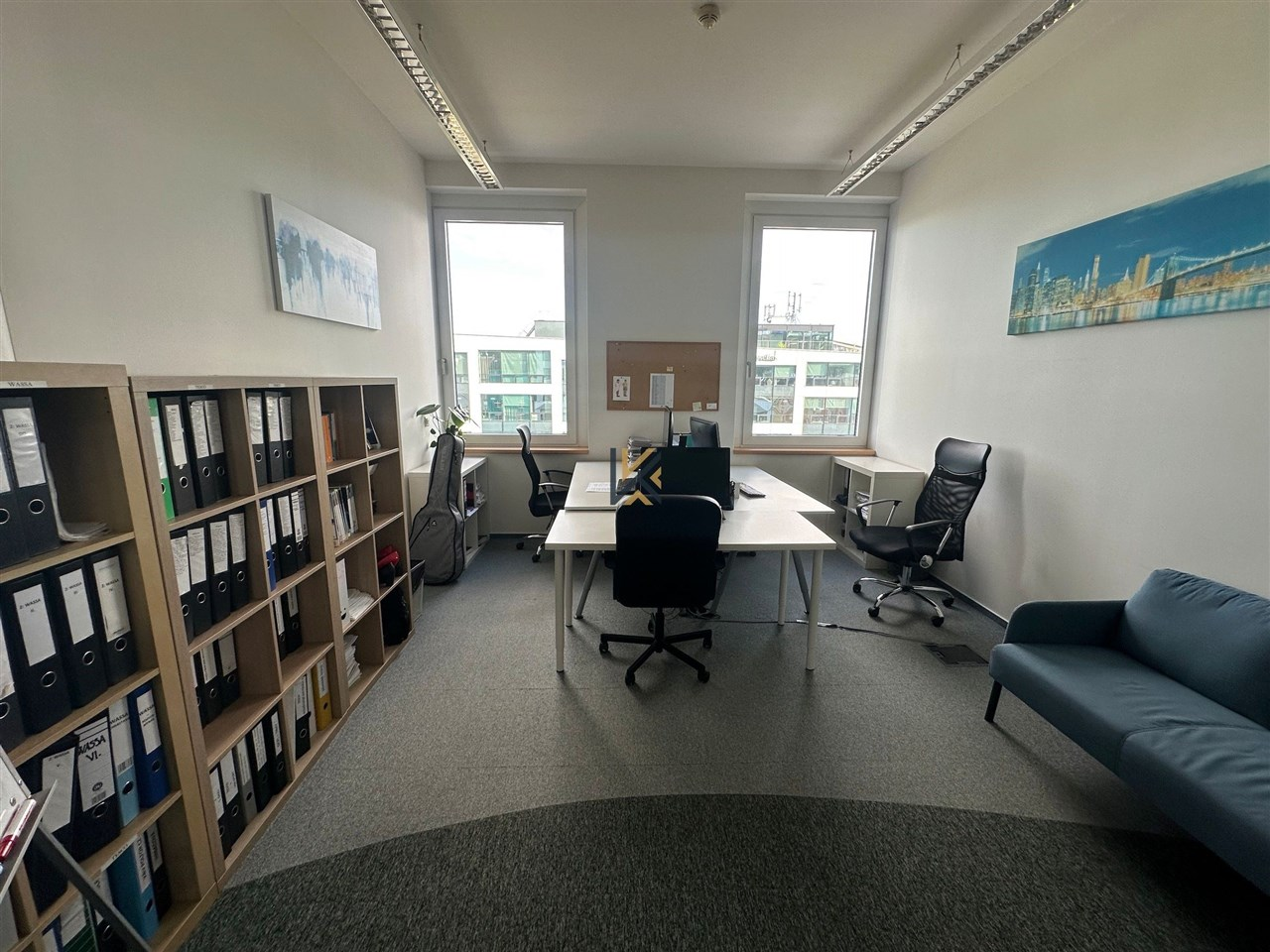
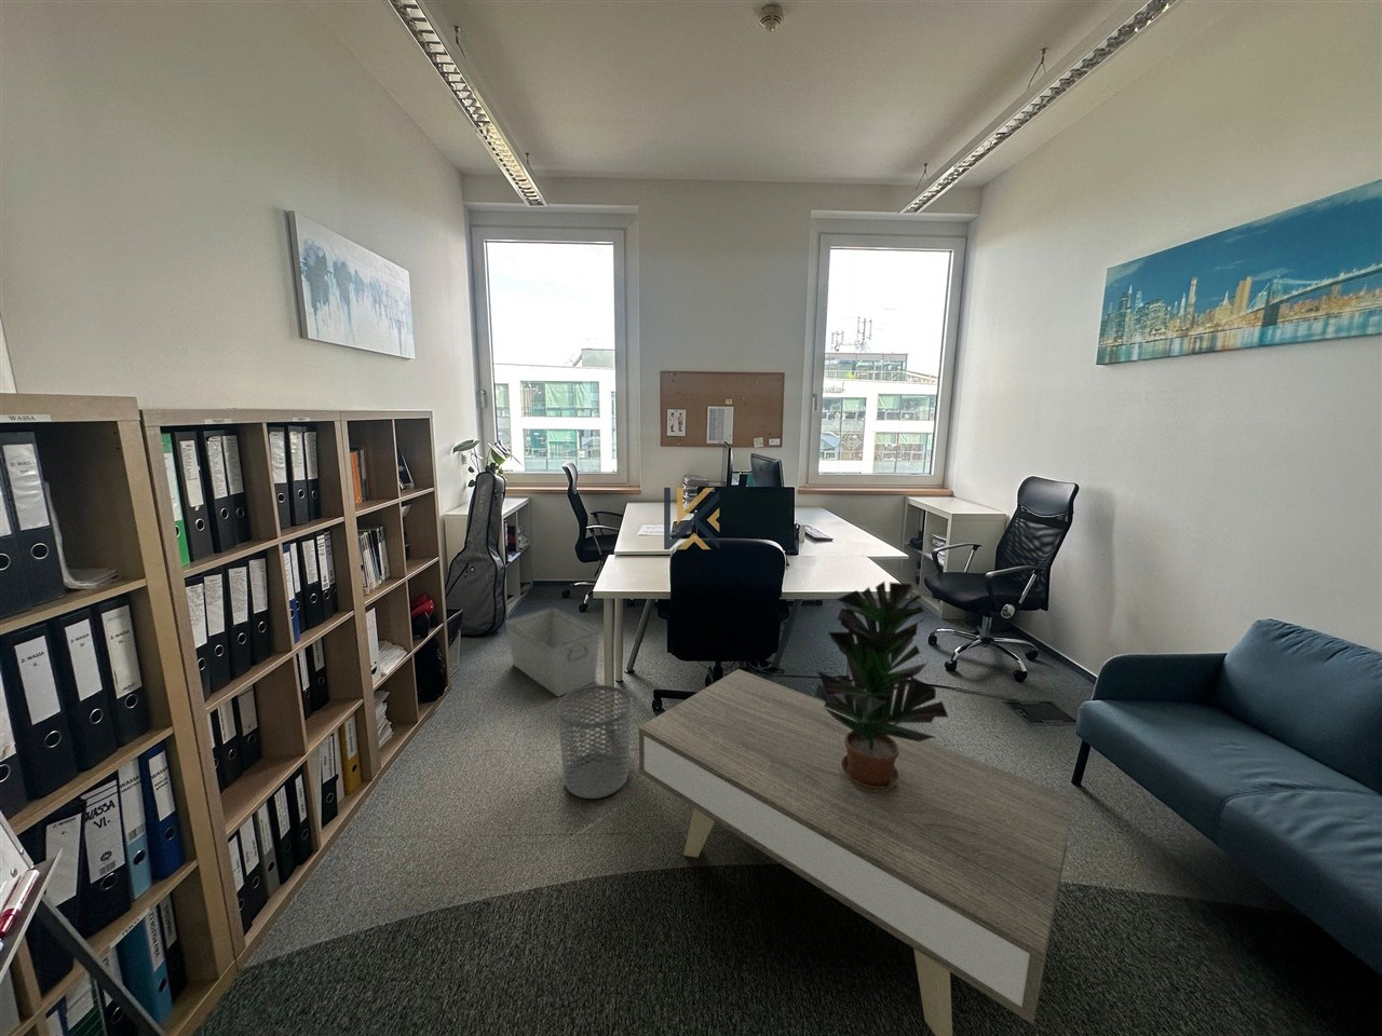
+ potted plant [814,581,950,791]
+ coffee table [638,668,1075,1036]
+ waste bin [556,684,631,800]
+ storage bin [504,606,602,698]
